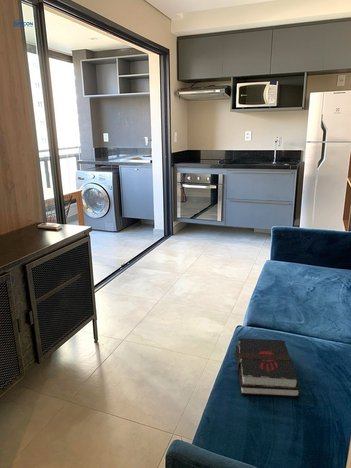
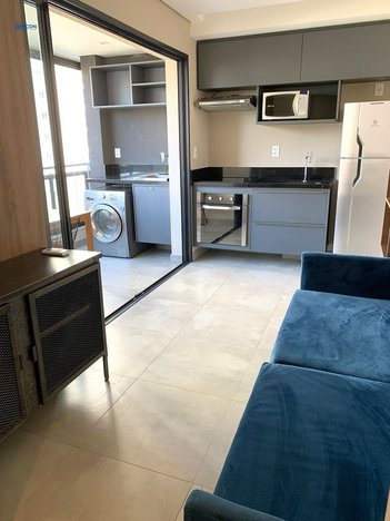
- hardback book [235,337,301,398]
